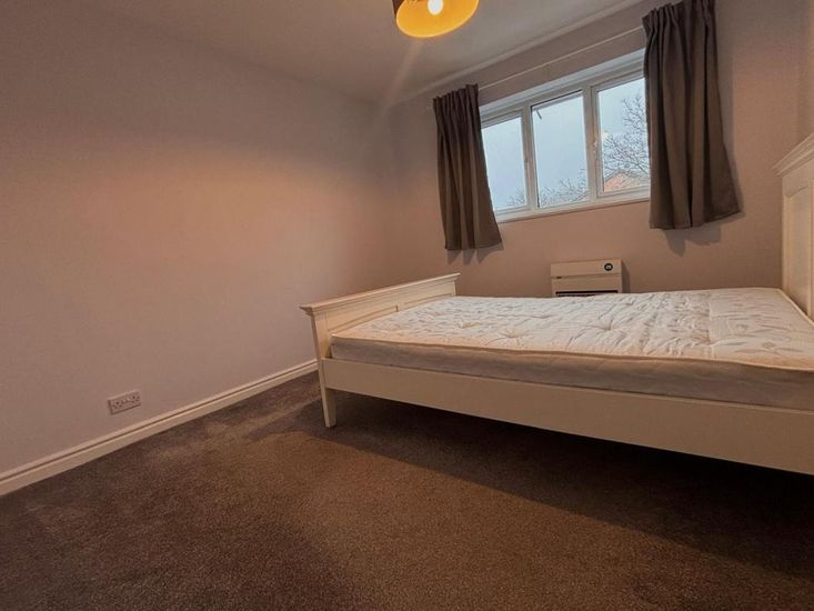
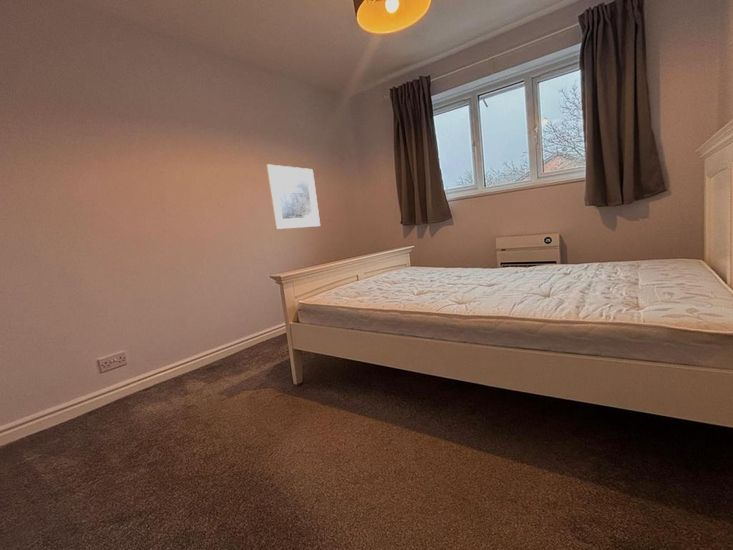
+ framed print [265,163,321,230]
